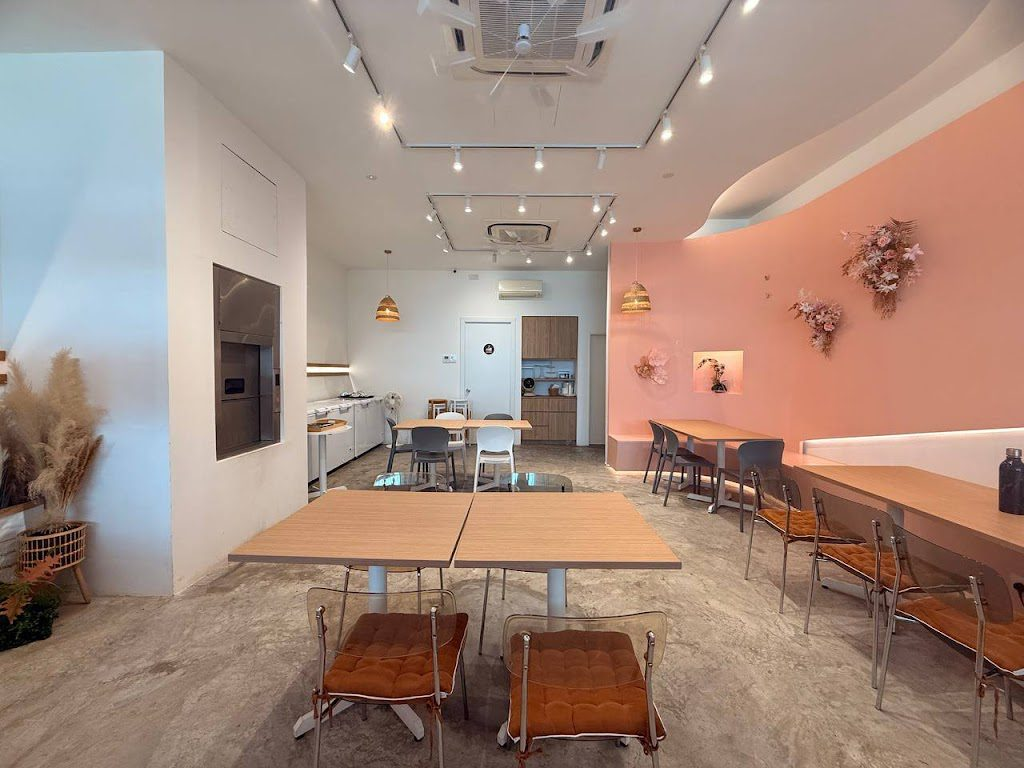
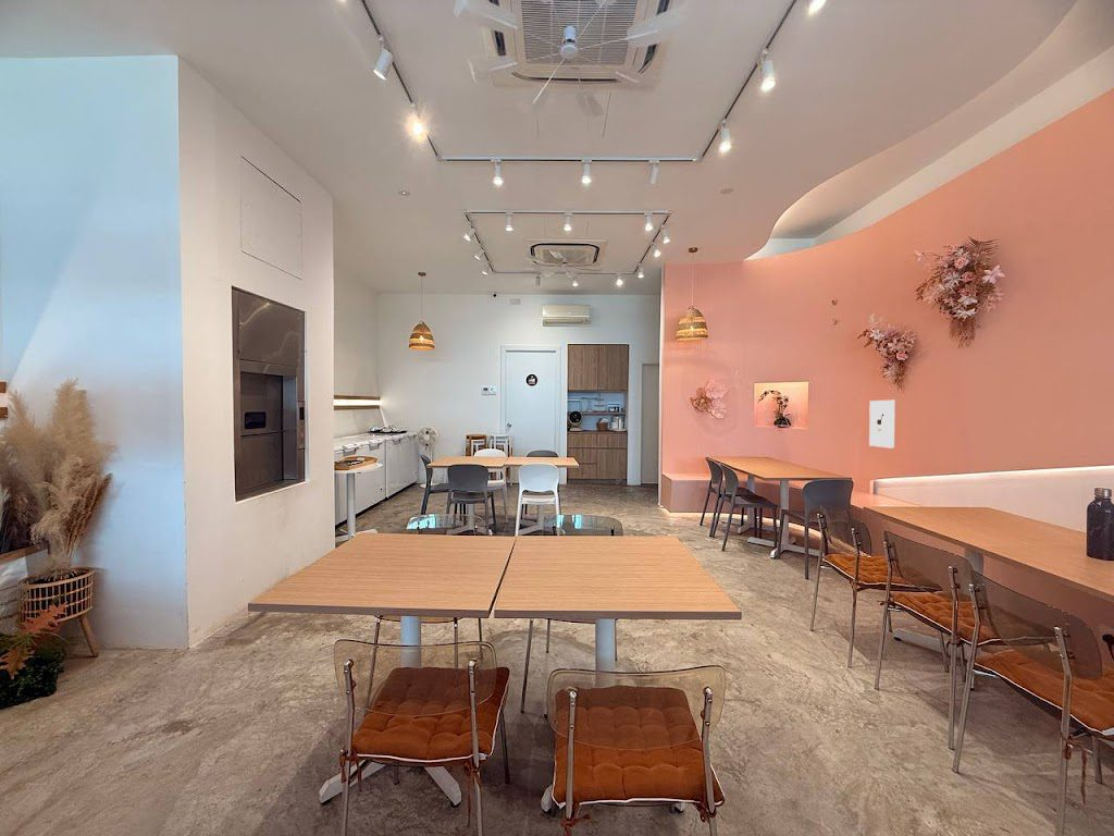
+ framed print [868,399,896,450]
